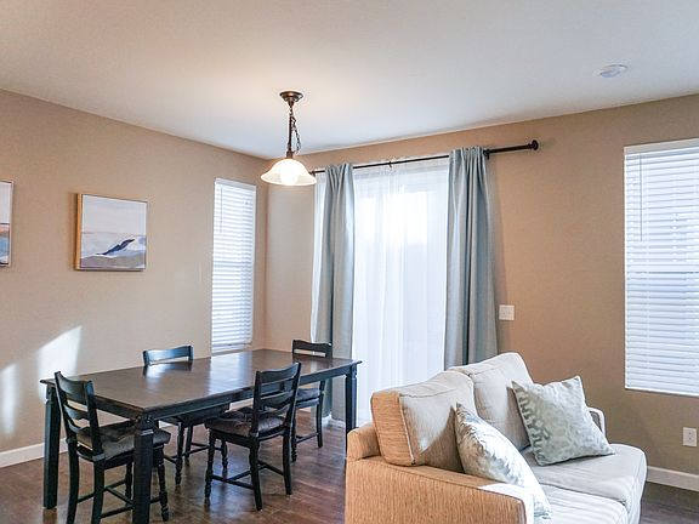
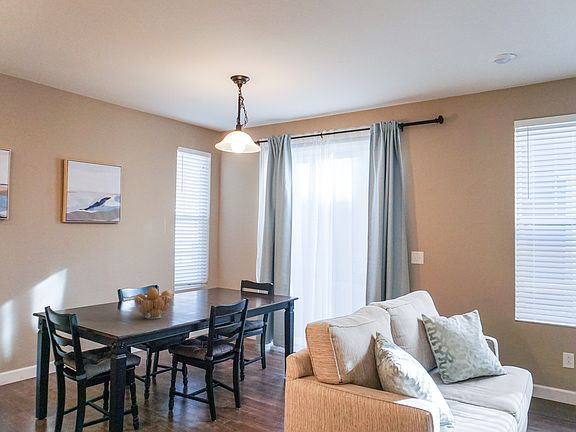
+ fruit basket [133,286,175,320]
